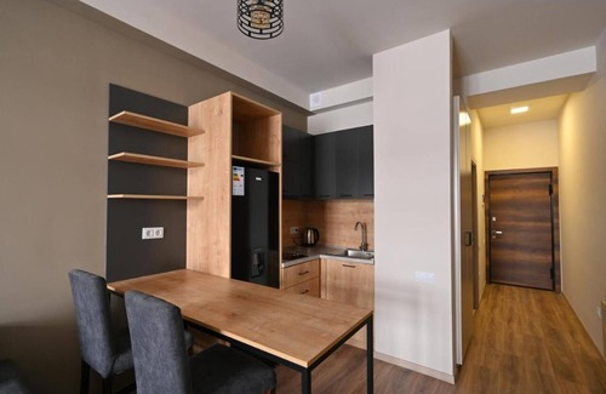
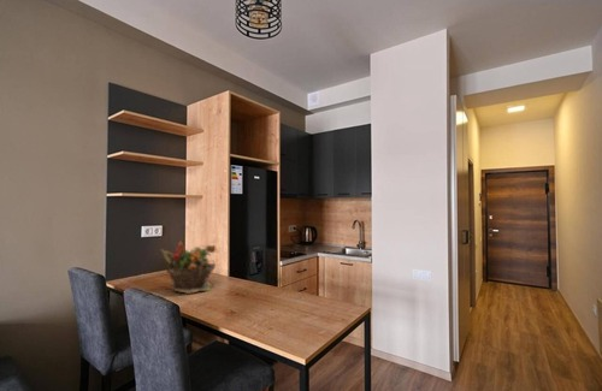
+ potted plant [159,241,217,295]
